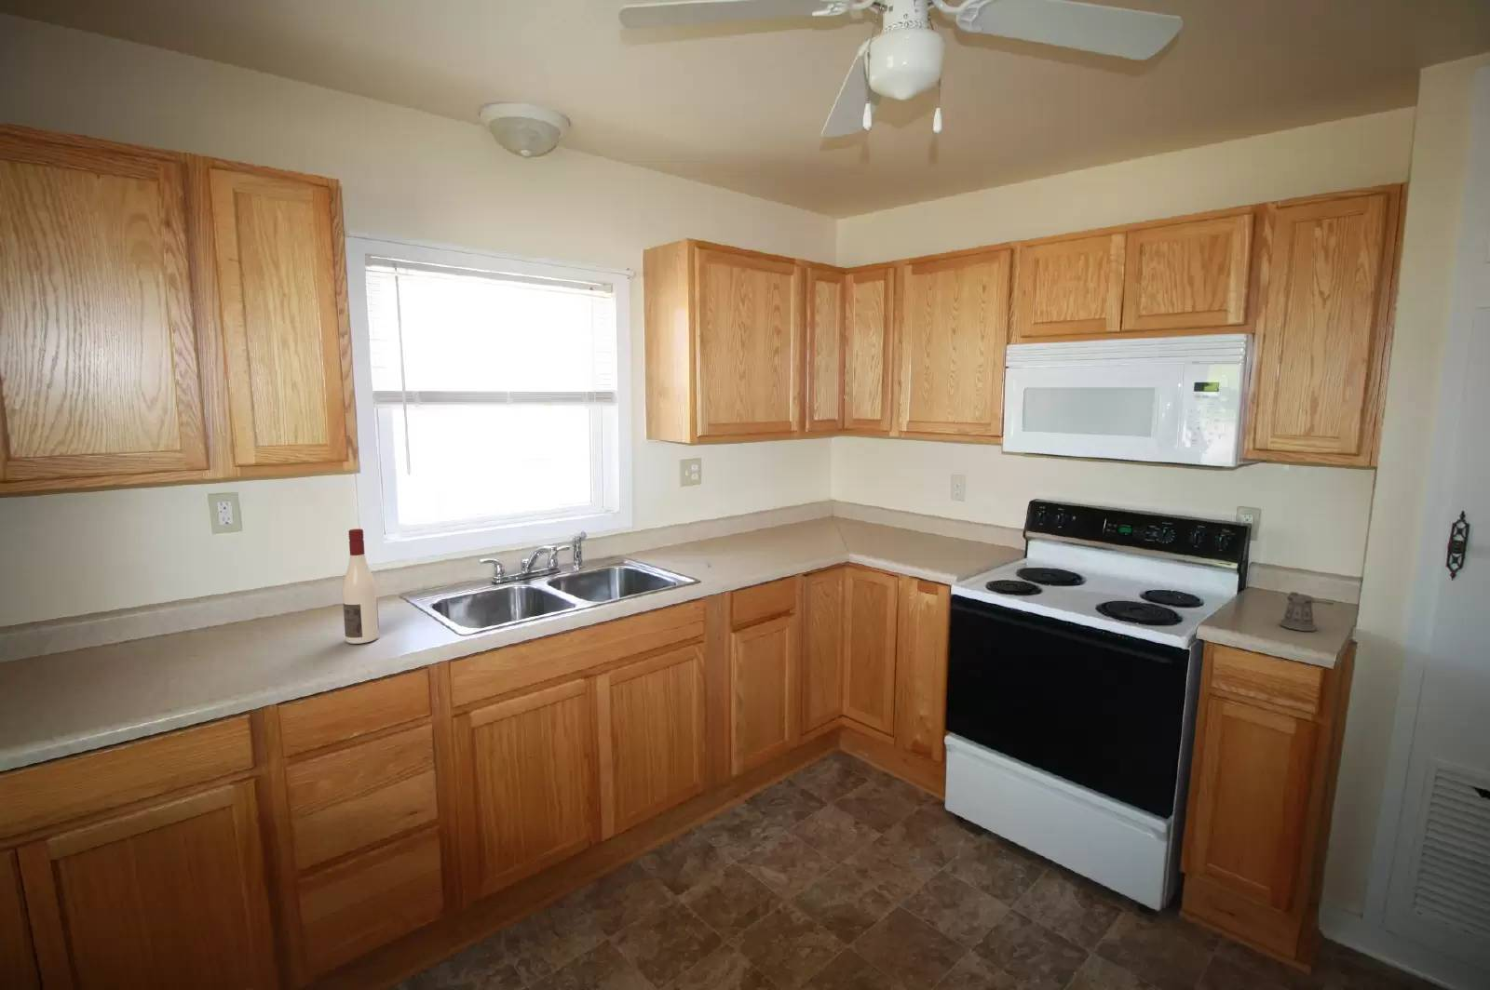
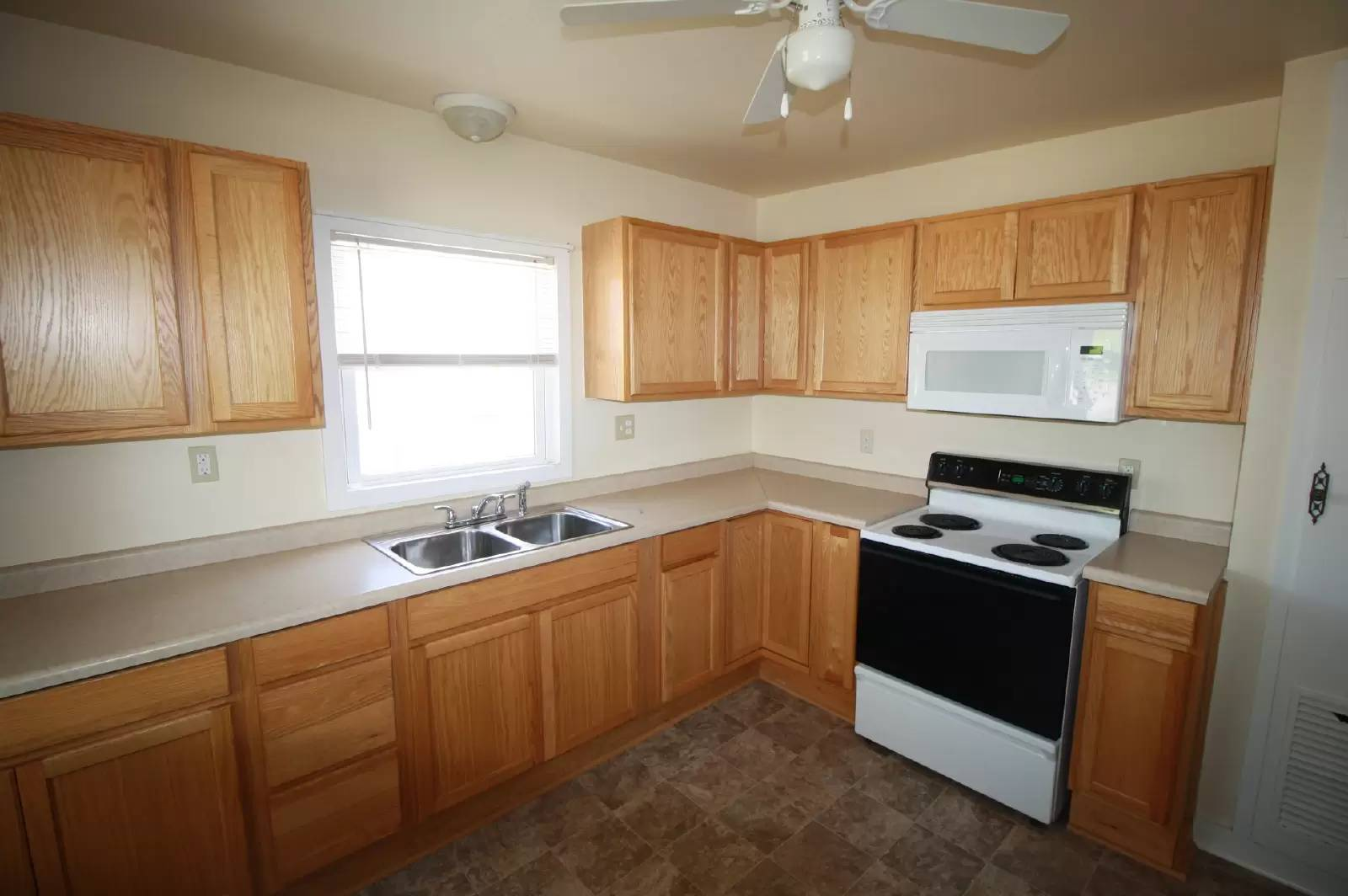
- alcohol [342,527,380,645]
- pepper shaker [1279,591,1334,632]
